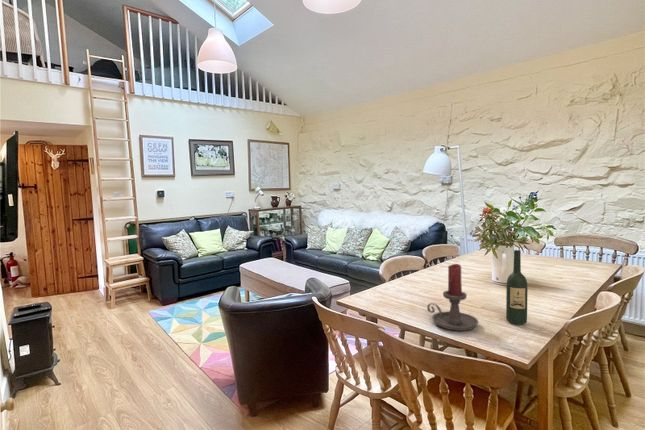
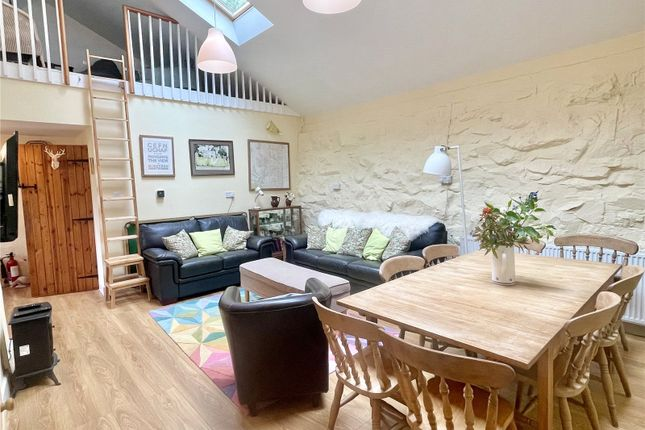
- candle holder [426,263,479,332]
- wine bottle [505,249,529,326]
